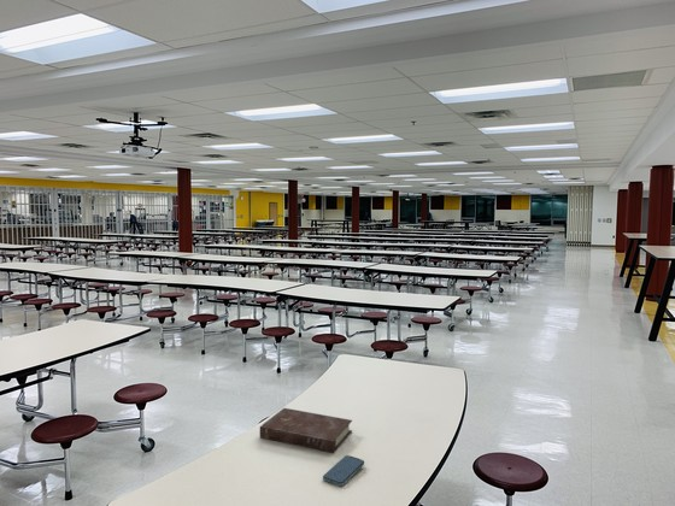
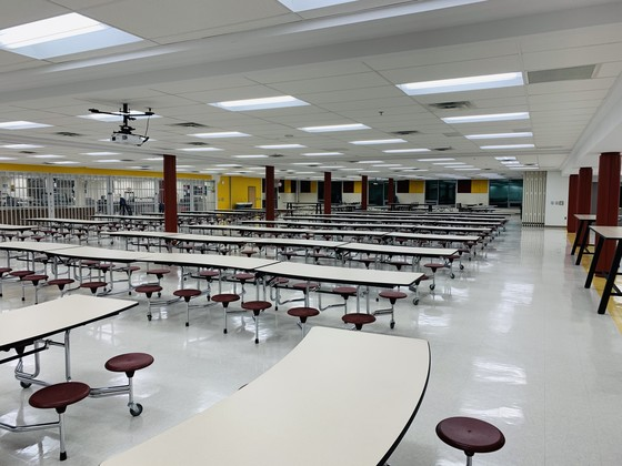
- smartphone [322,454,365,487]
- book [259,407,353,454]
